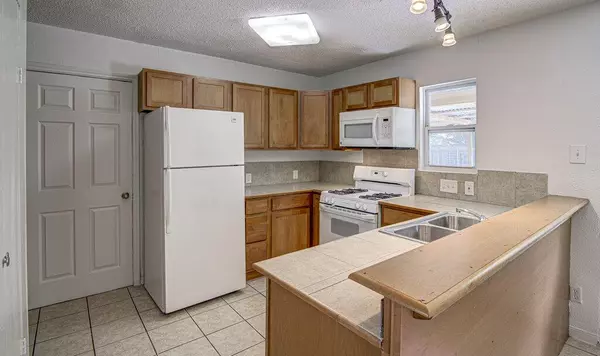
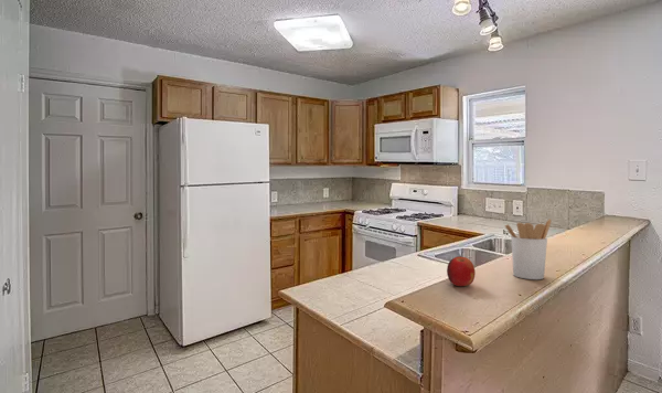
+ fruit [446,256,477,287]
+ utensil holder [503,217,552,280]
